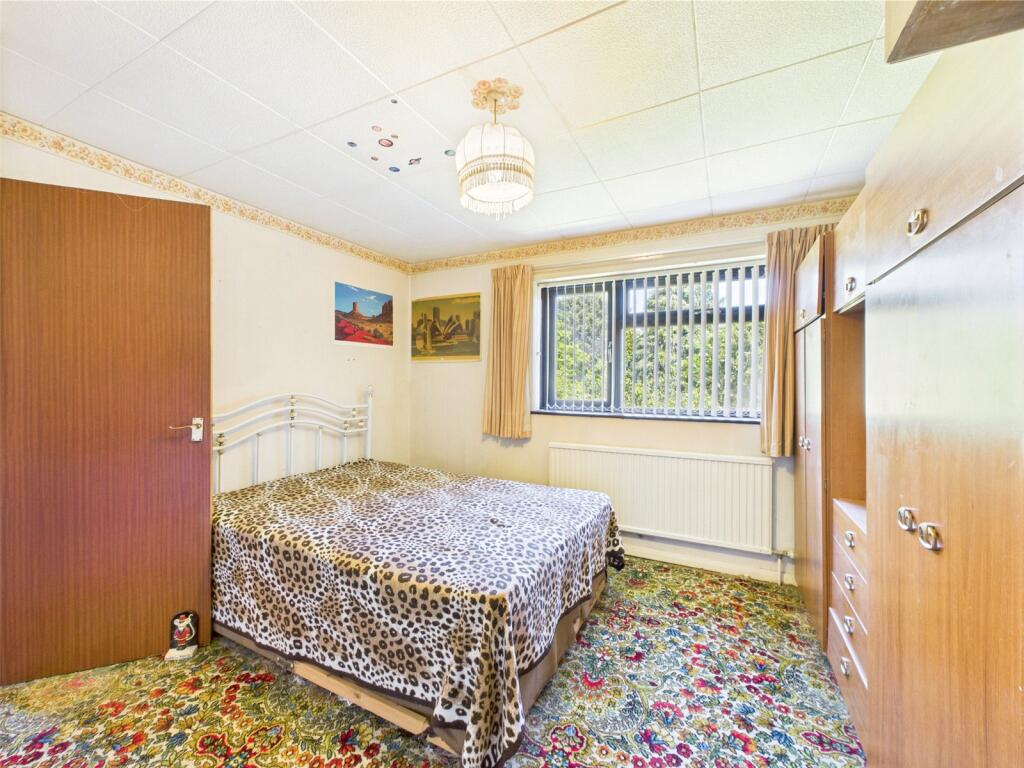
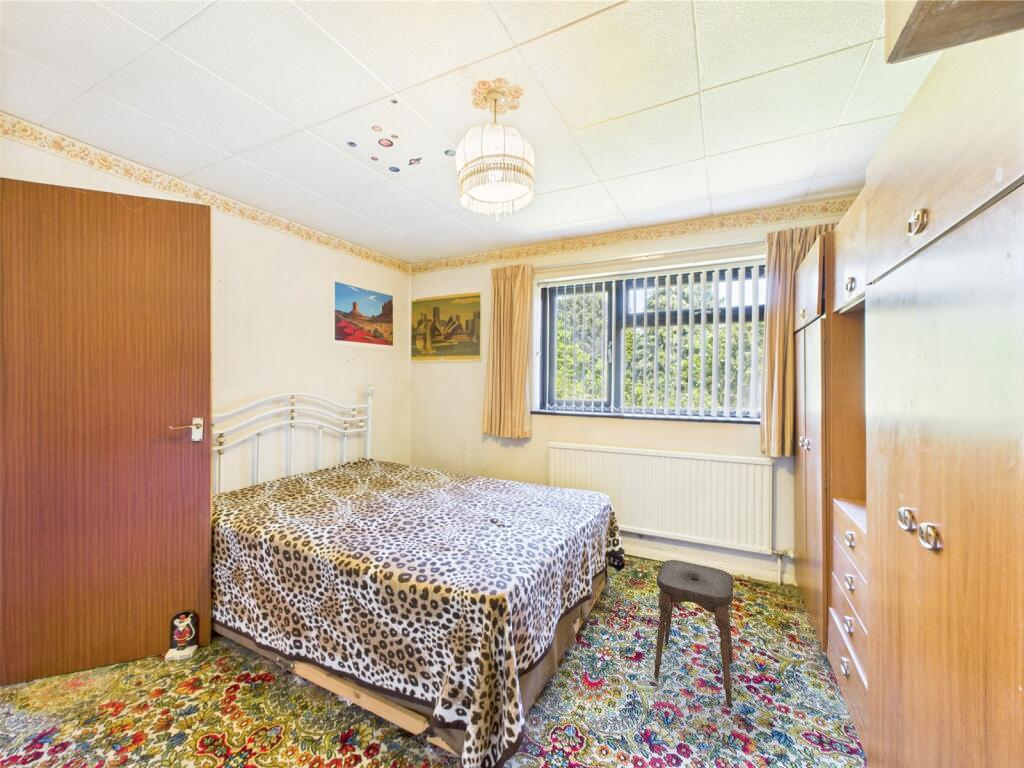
+ stool [653,559,734,706]
